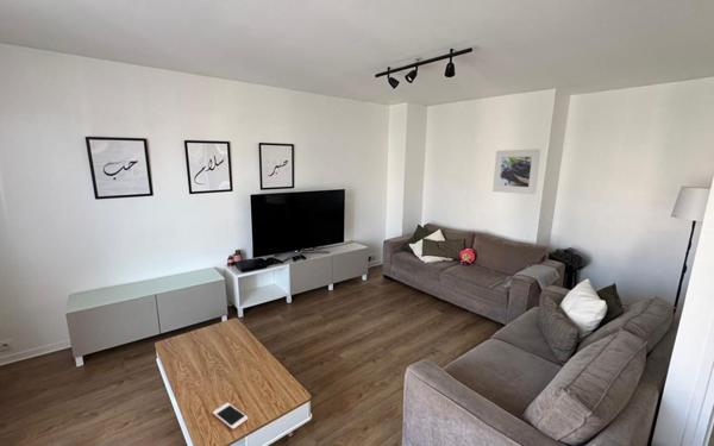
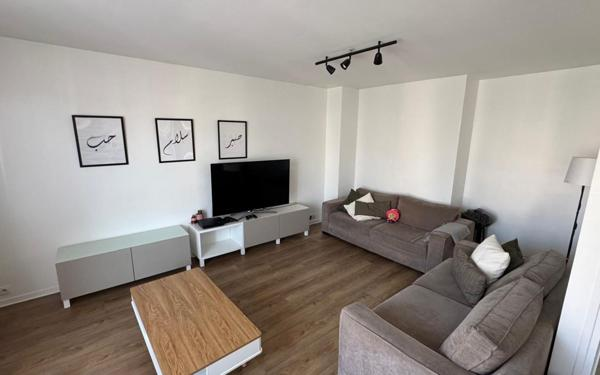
- cell phone [212,402,249,431]
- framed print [491,147,541,195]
